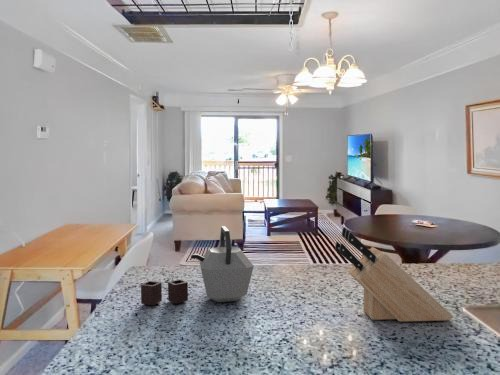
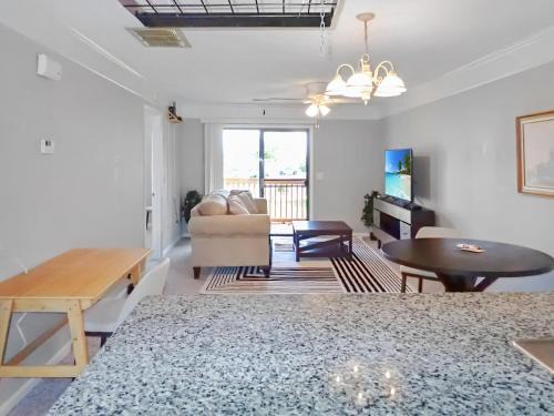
- knife block [334,226,454,323]
- kettle [140,225,255,306]
